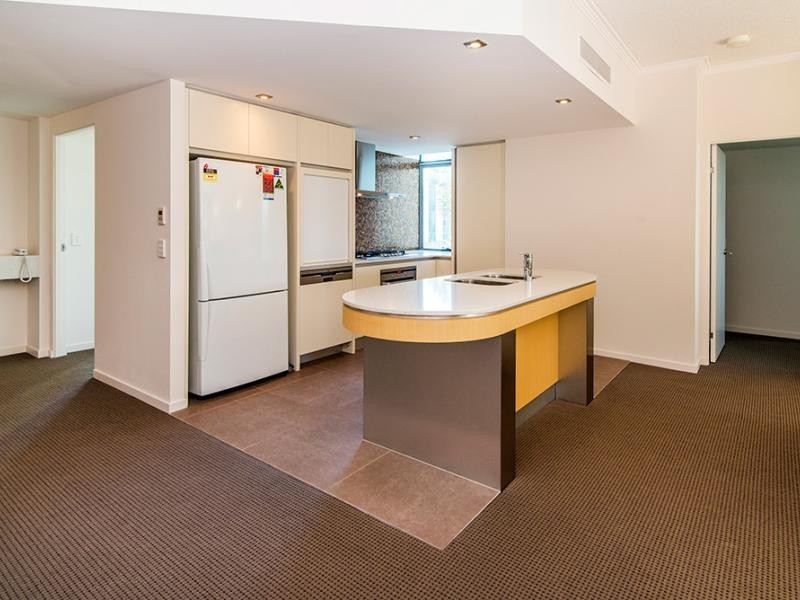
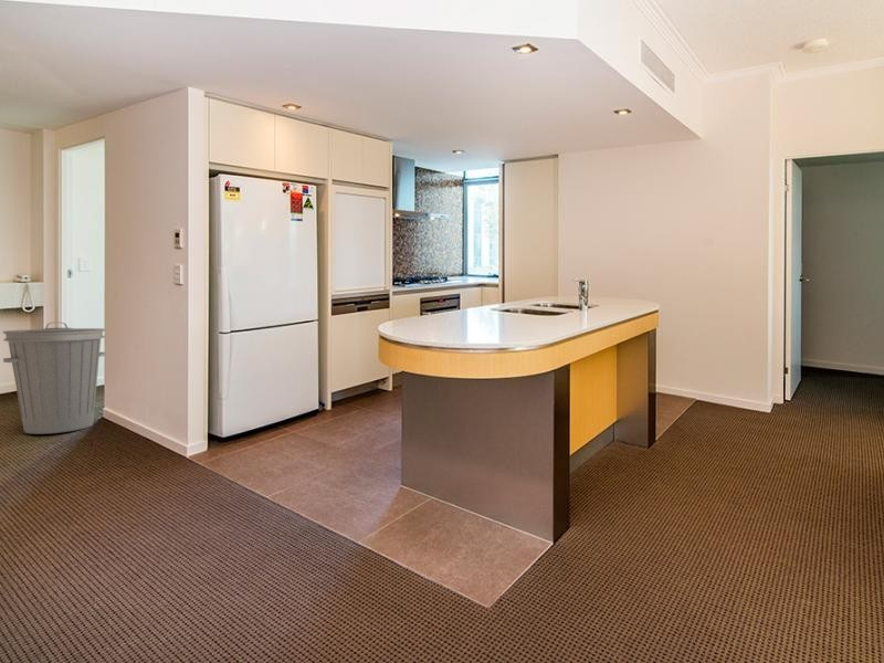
+ trash can [2,320,106,435]
